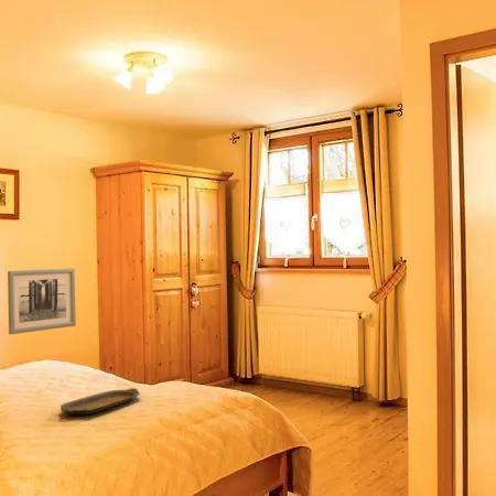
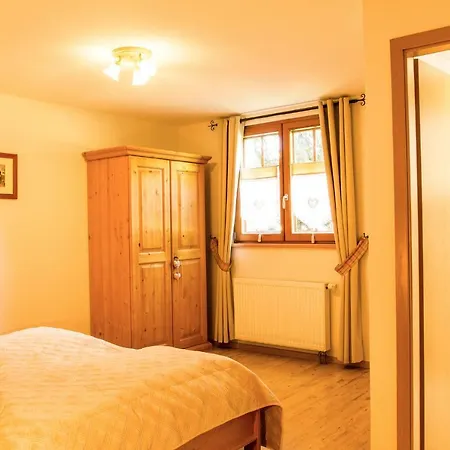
- serving tray [60,387,141,416]
- wall art [7,268,77,335]
